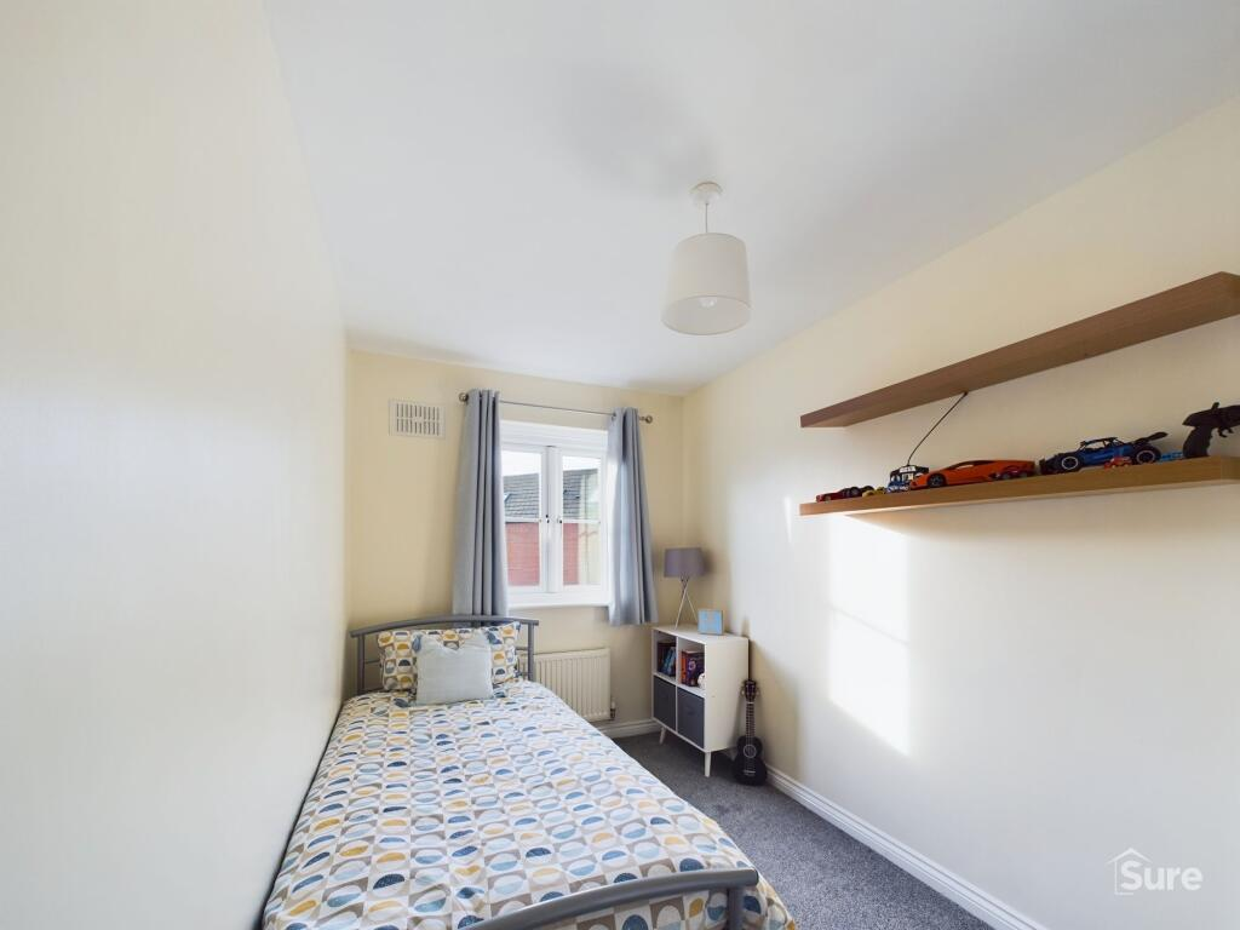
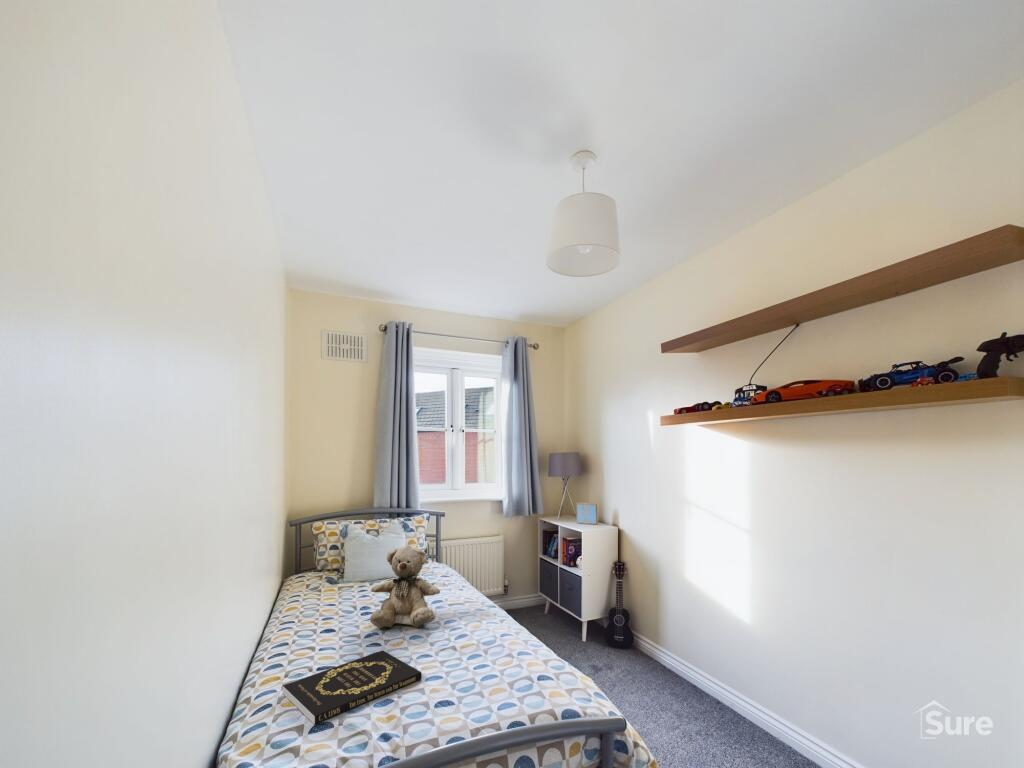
+ book [282,650,423,725]
+ teddy bear [369,544,441,629]
